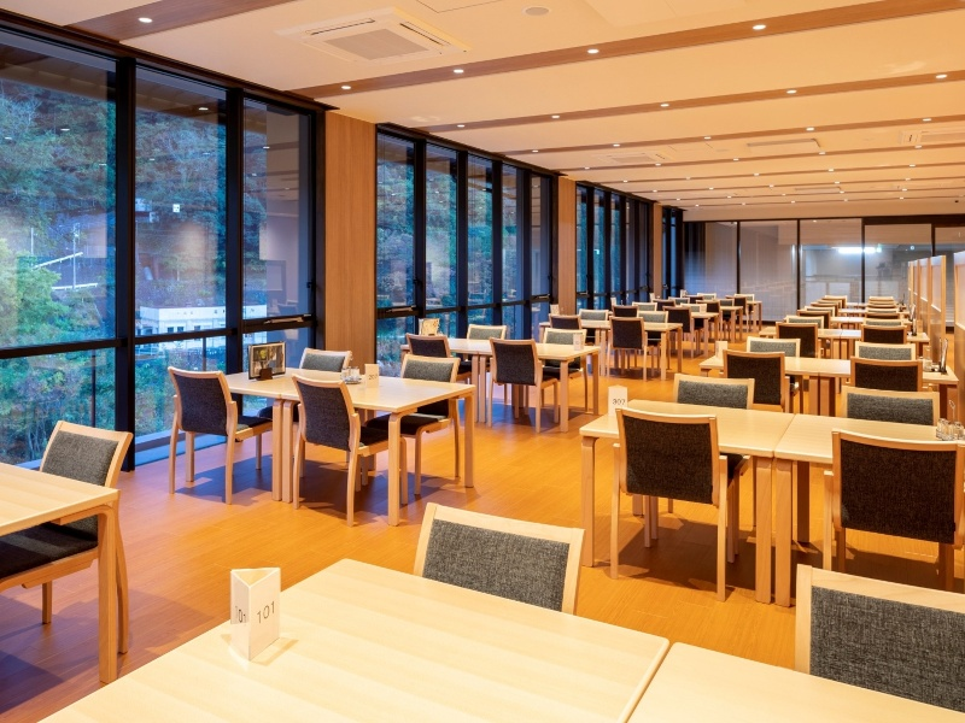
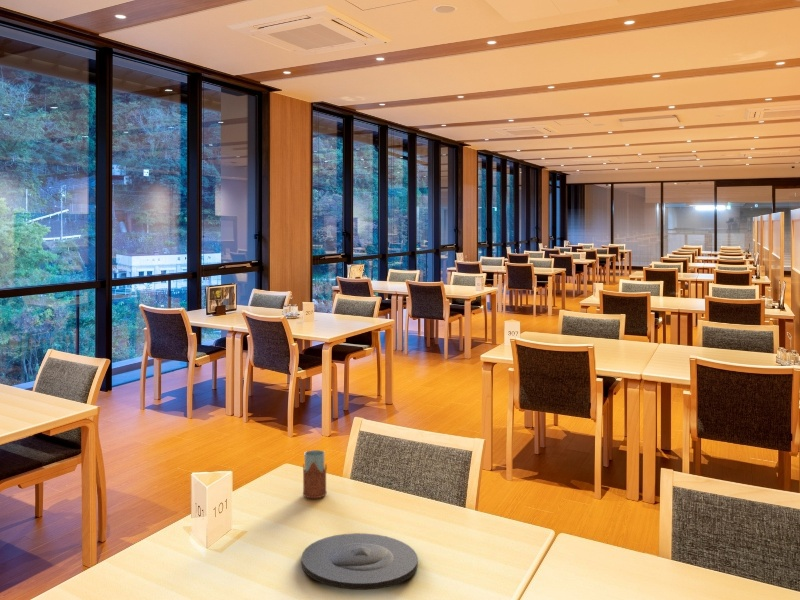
+ drinking glass [302,449,328,499]
+ plate [301,532,419,591]
